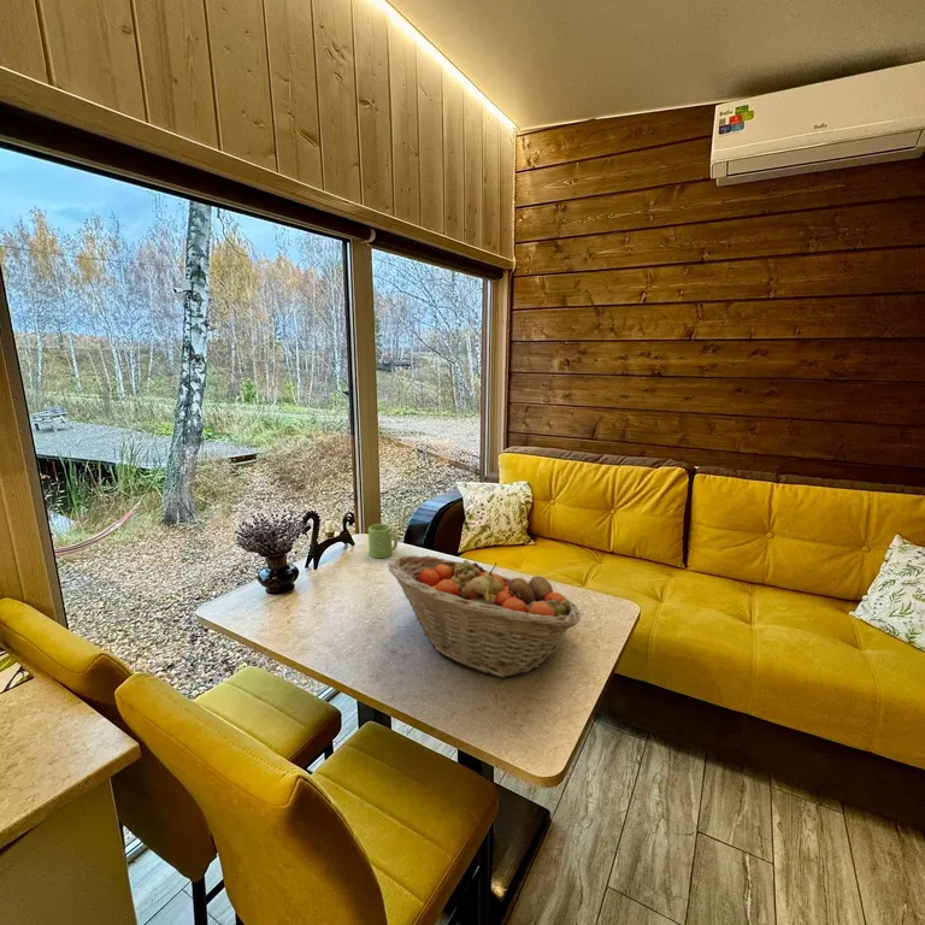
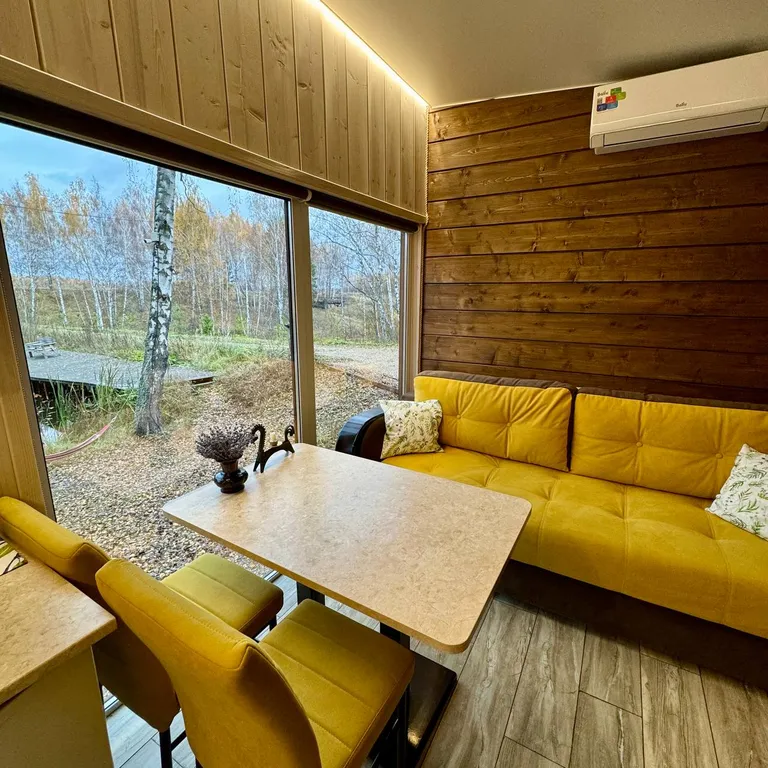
- mug [367,523,399,559]
- fruit basket [387,554,582,678]
